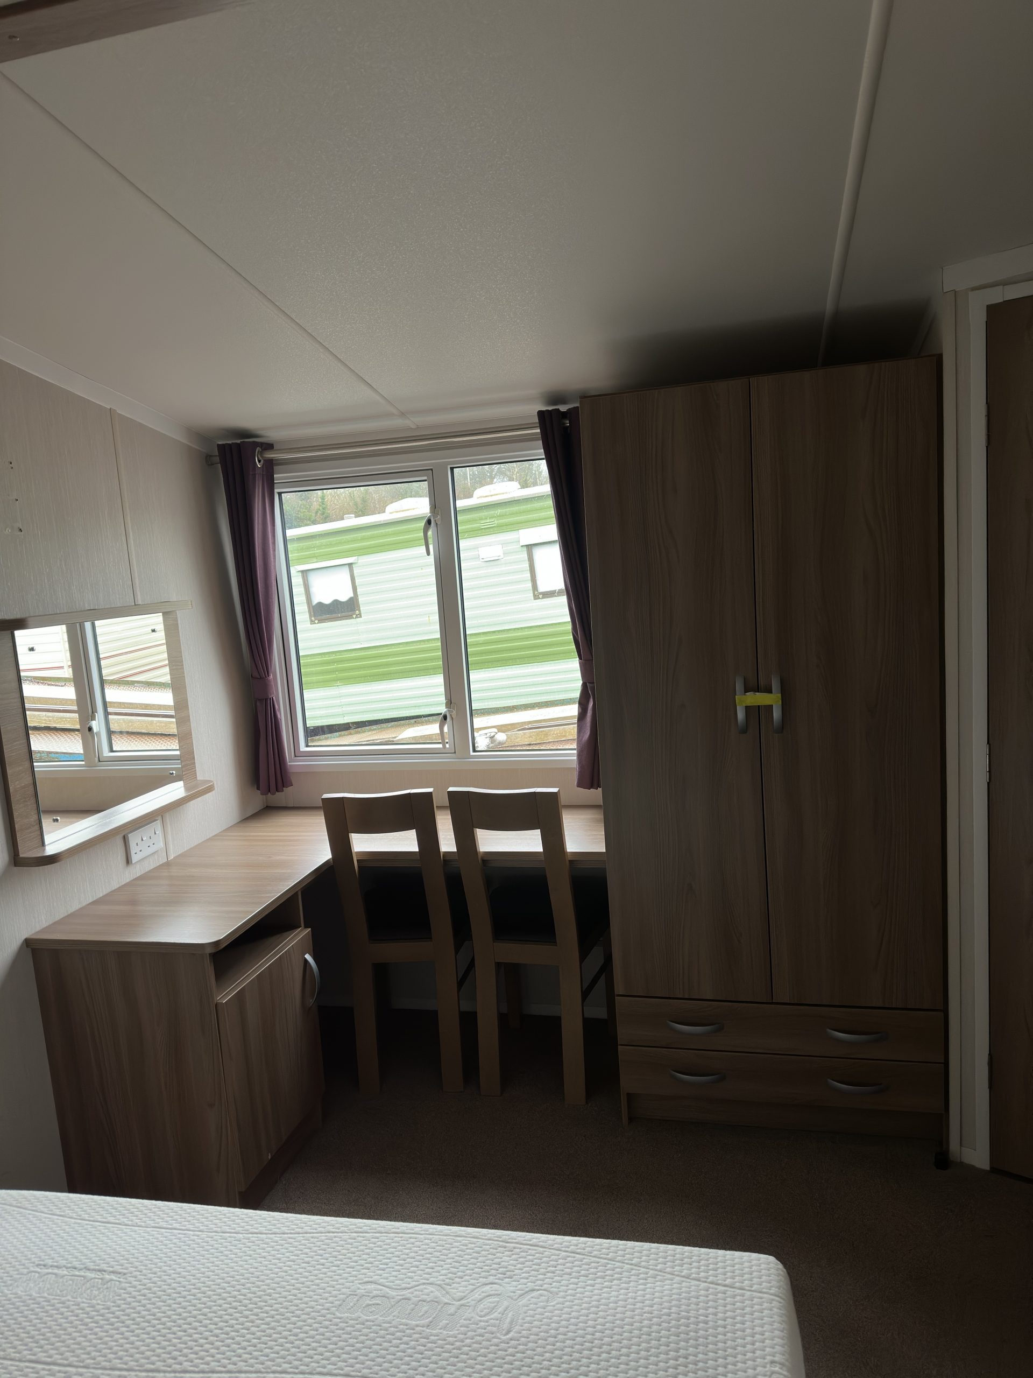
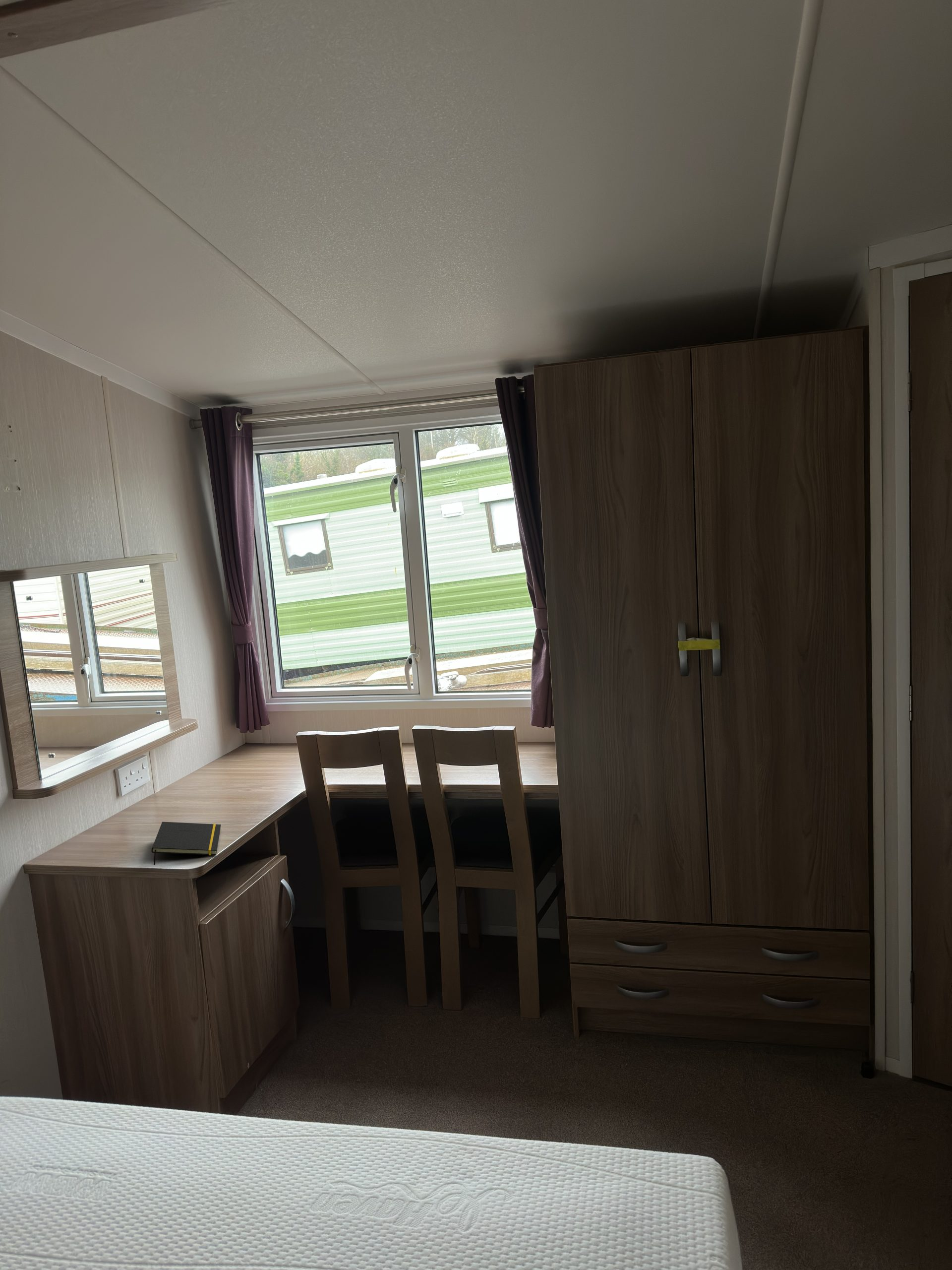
+ notepad [151,821,221,866]
